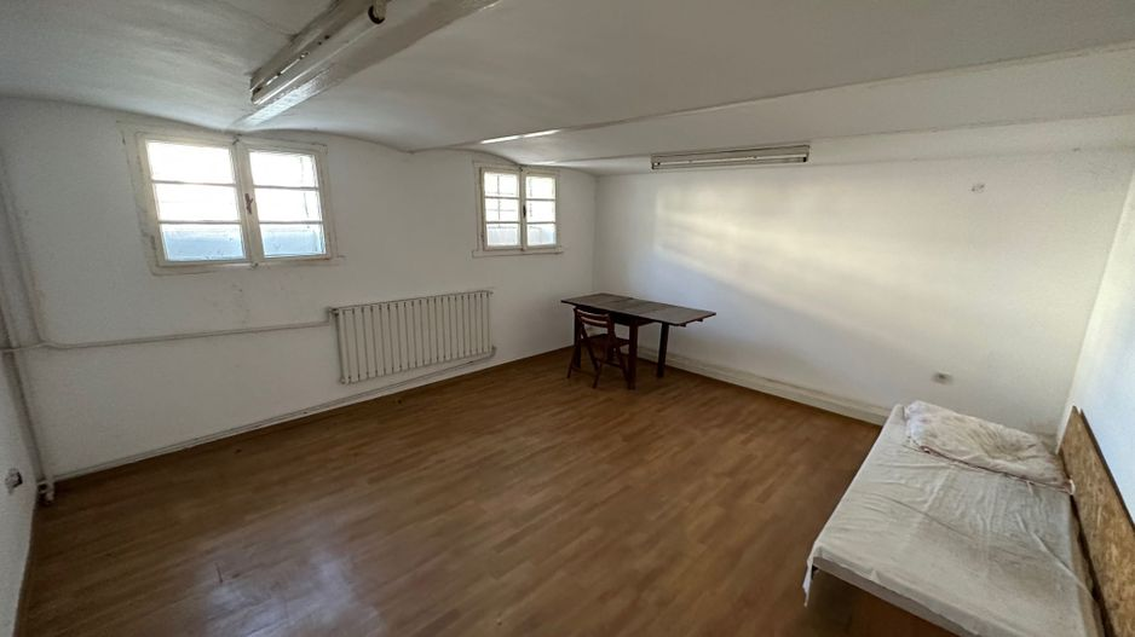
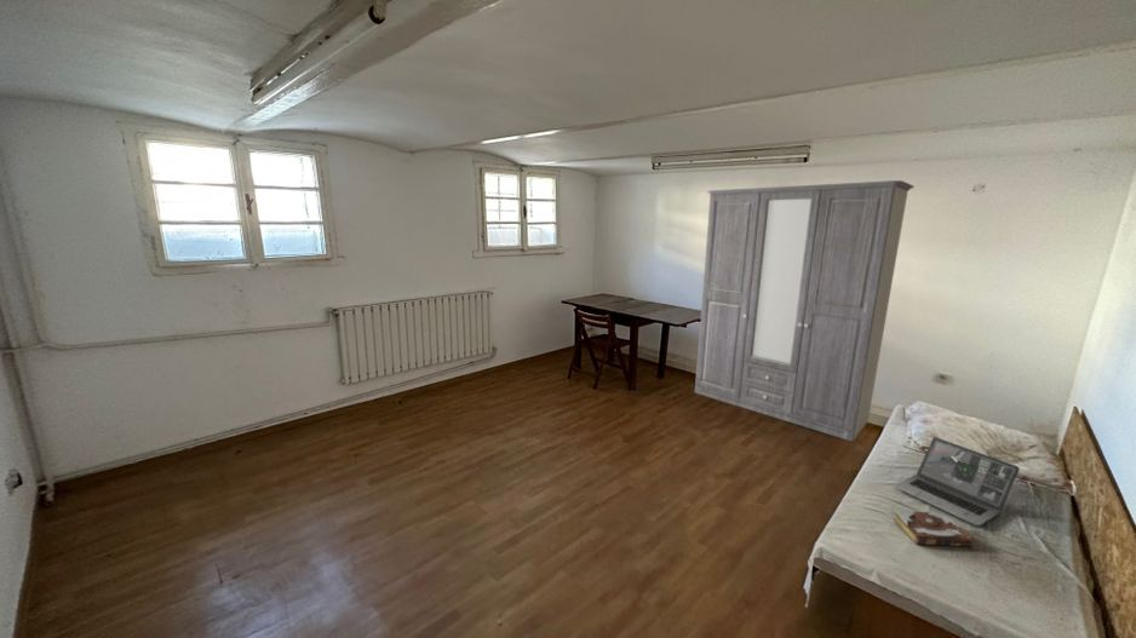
+ wardrobe [694,179,916,443]
+ book [893,511,975,547]
+ laptop [894,436,1021,527]
